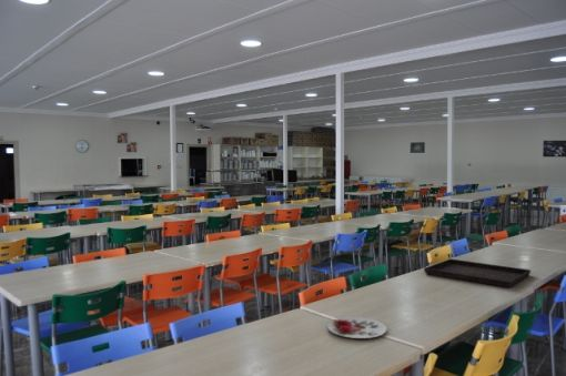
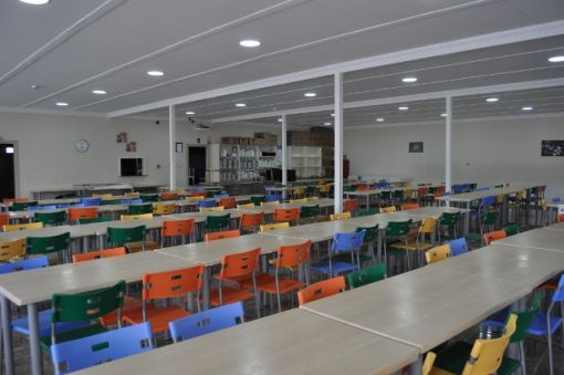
- serving tray [423,257,532,288]
- plate [326,316,388,339]
